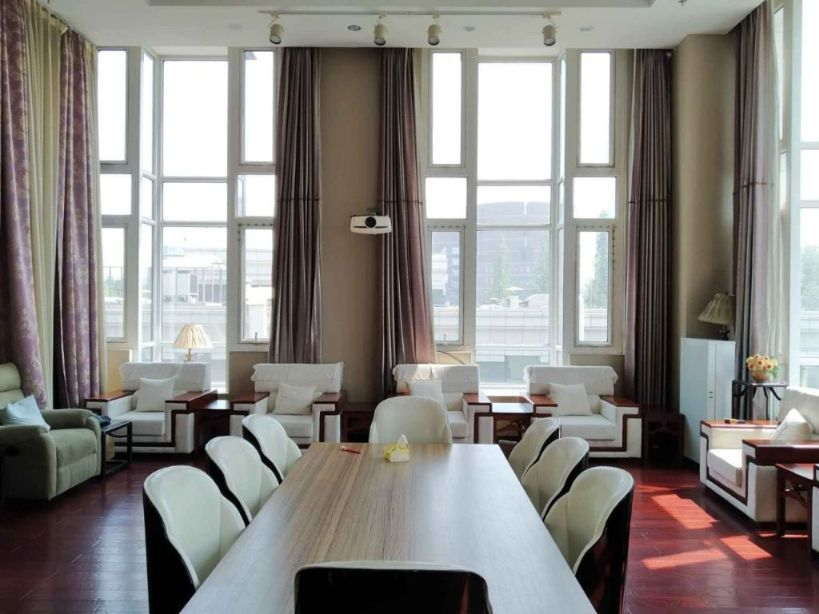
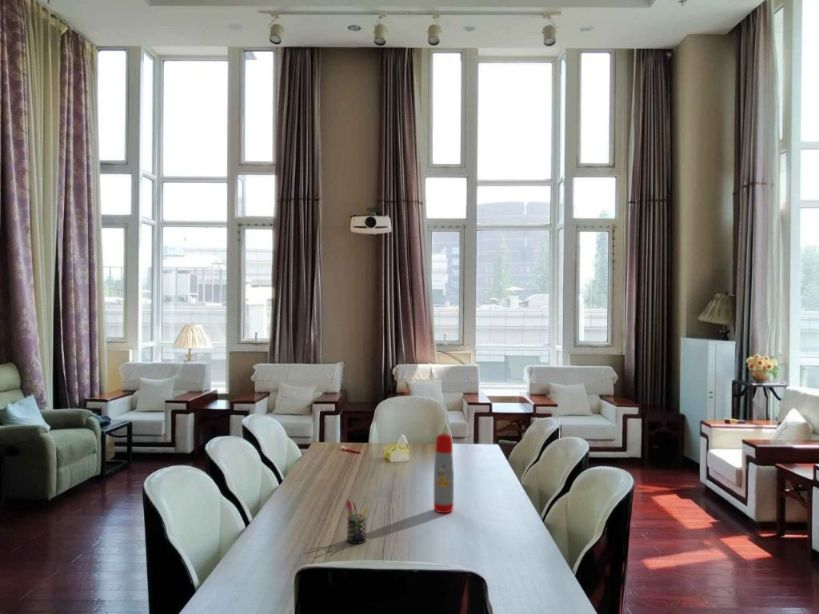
+ water bottle [433,433,455,514]
+ pen holder [345,499,370,545]
